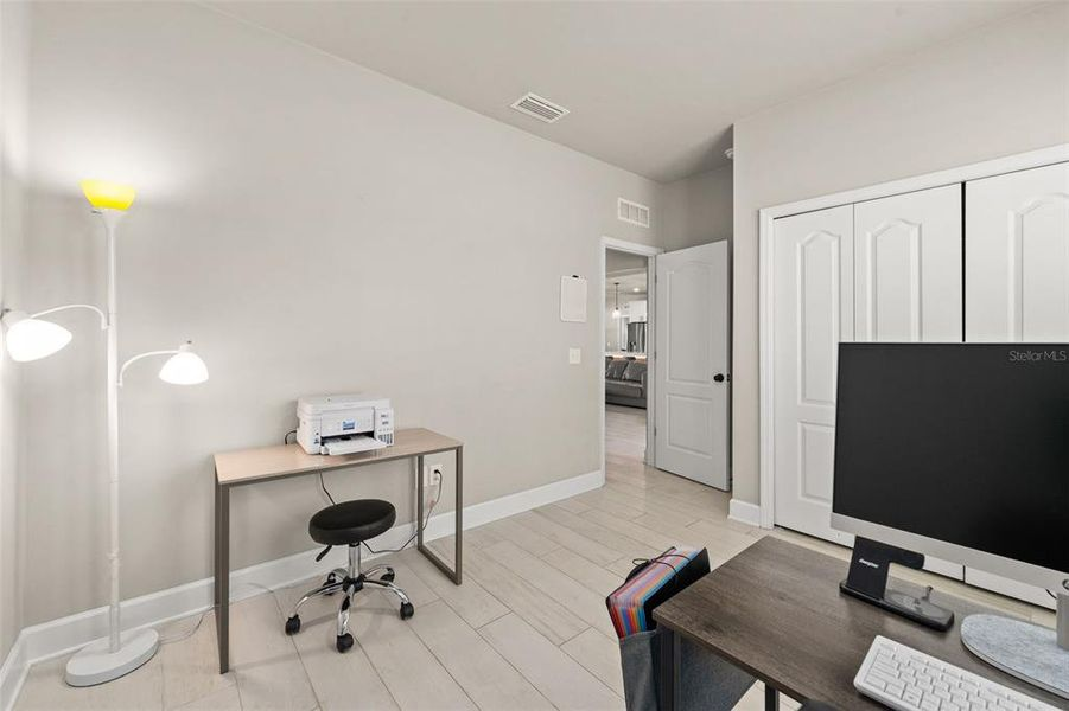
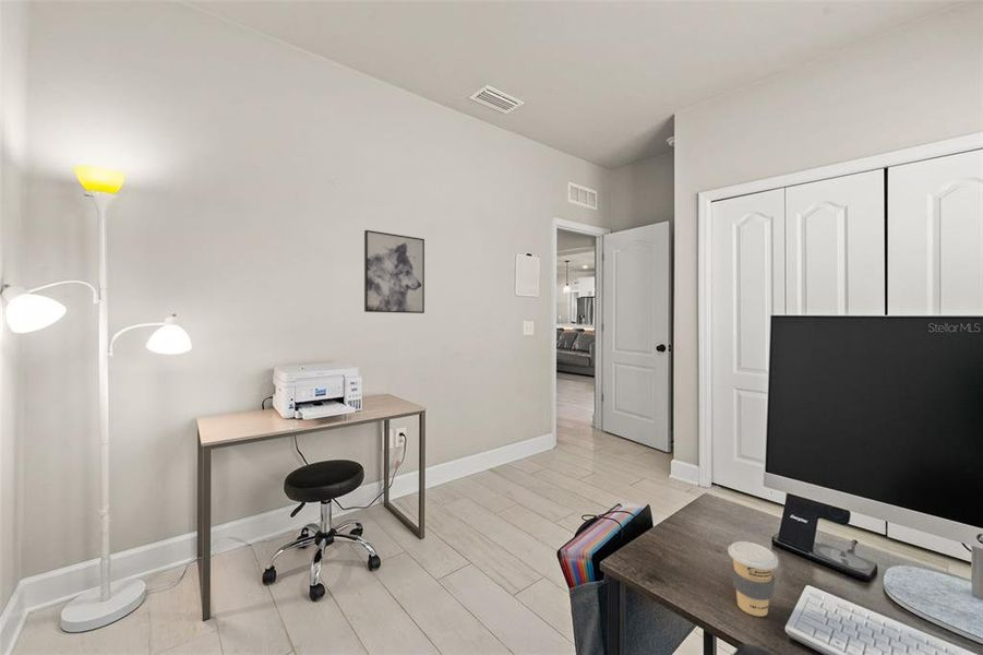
+ wall art [363,229,425,314]
+ coffee cup [727,540,779,618]
